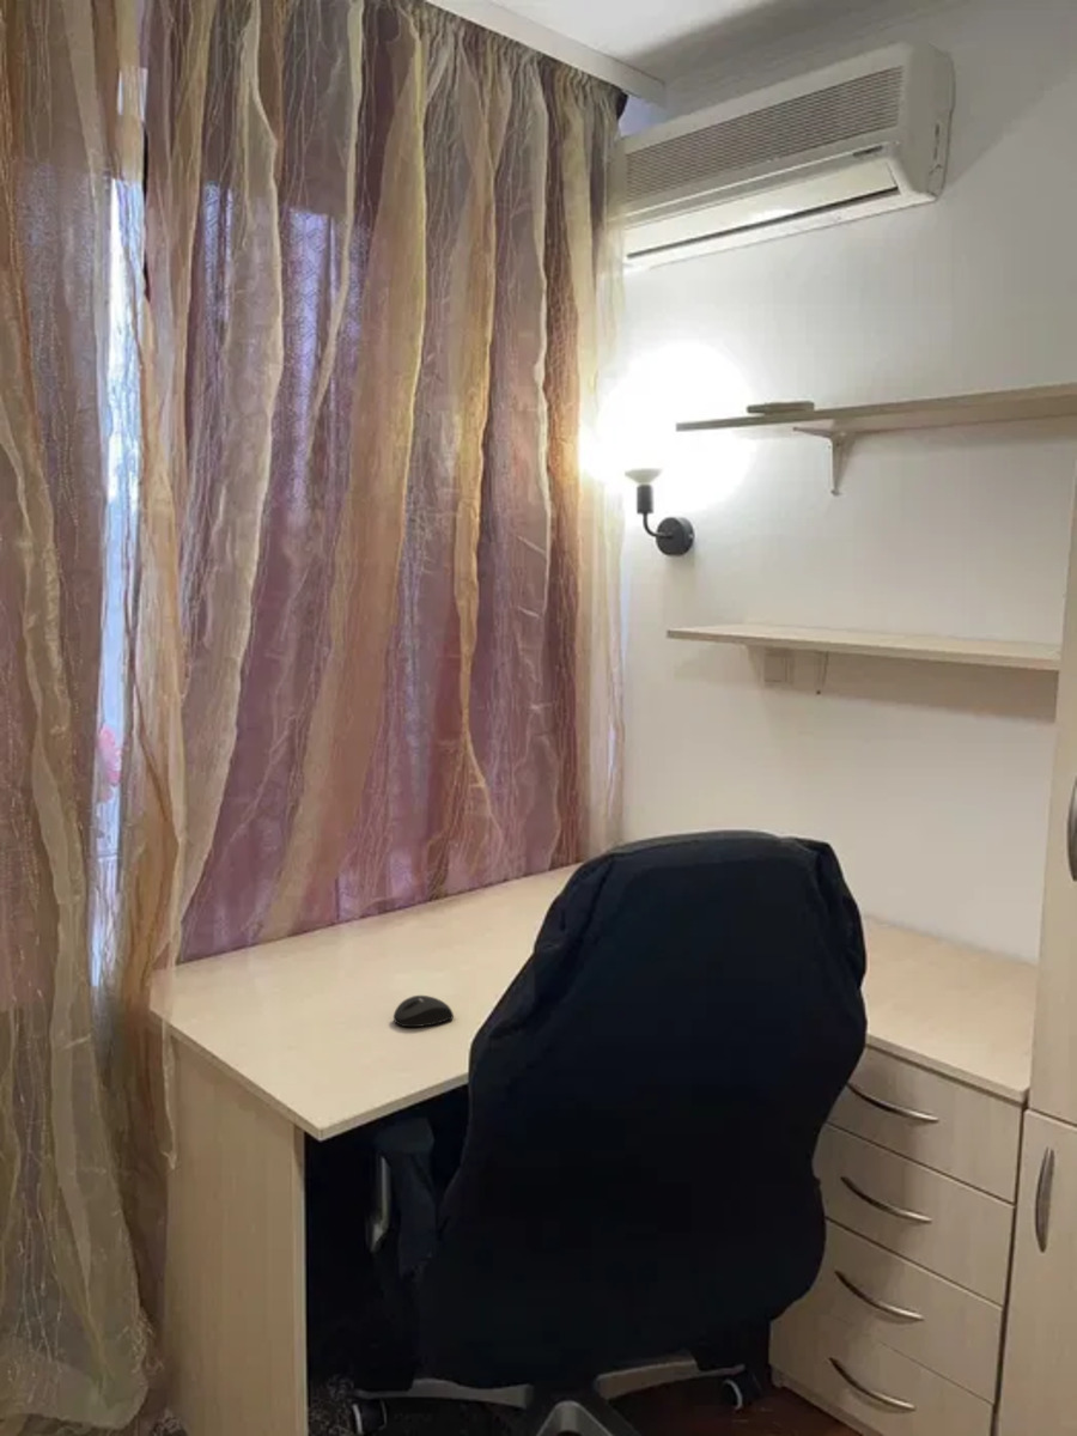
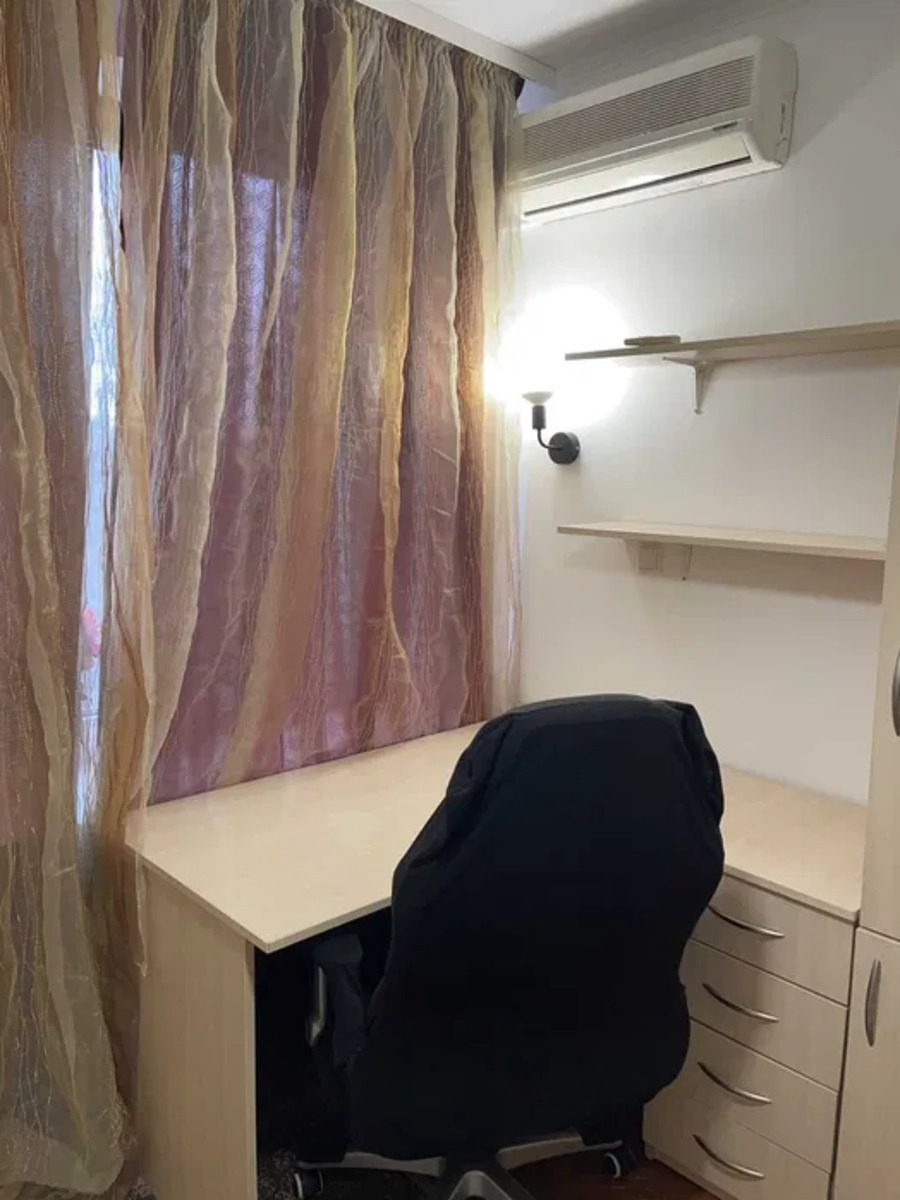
- mouse [393,994,455,1028]
